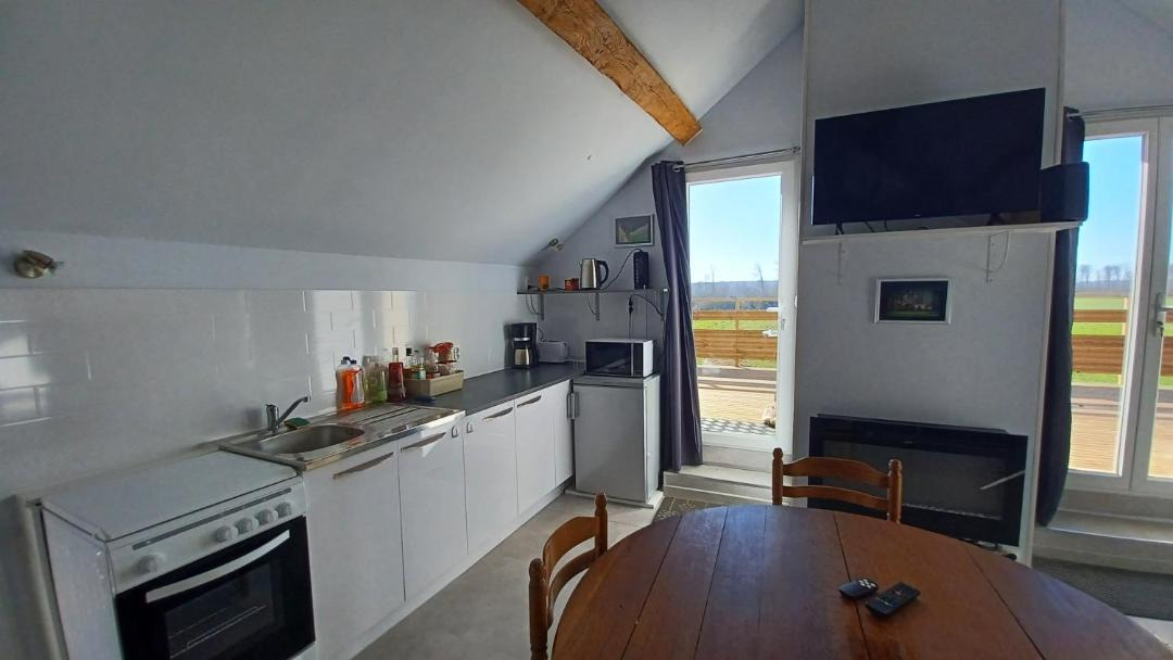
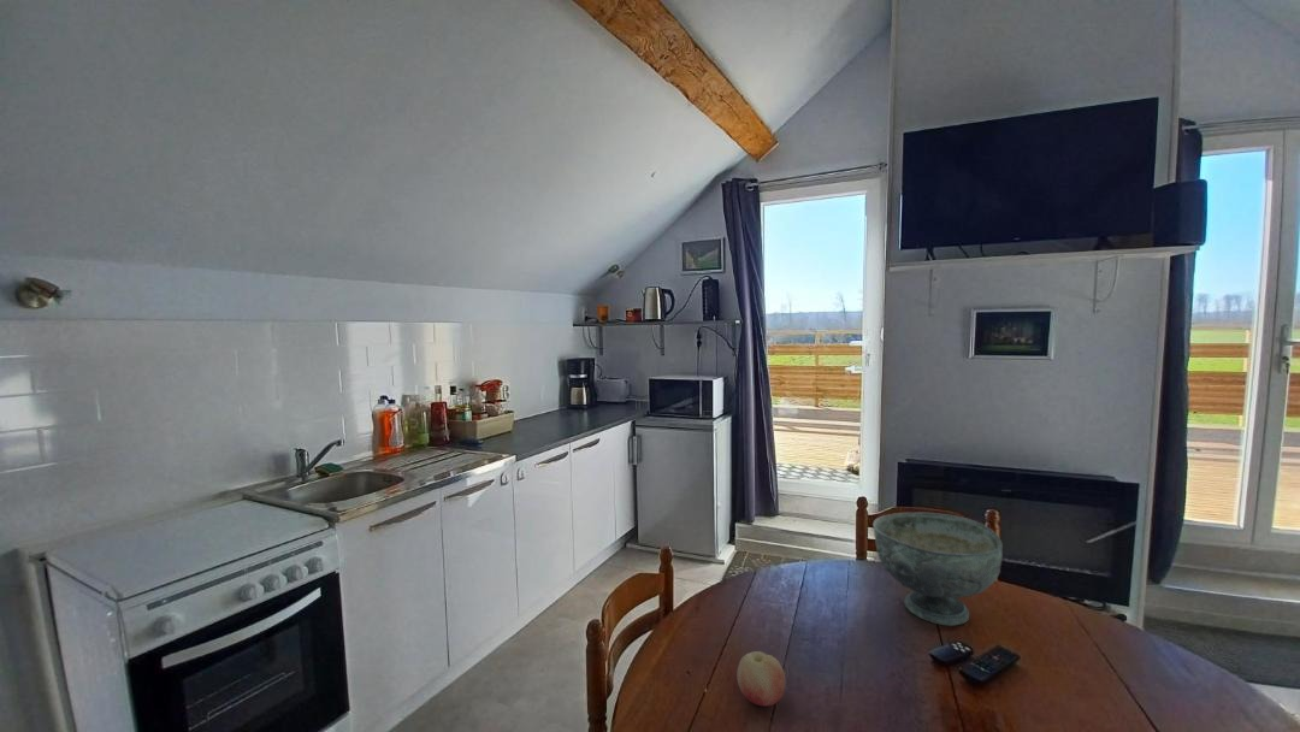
+ fruit [735,650,786,707]
+ decorative bowl [871,510,1004,627]
